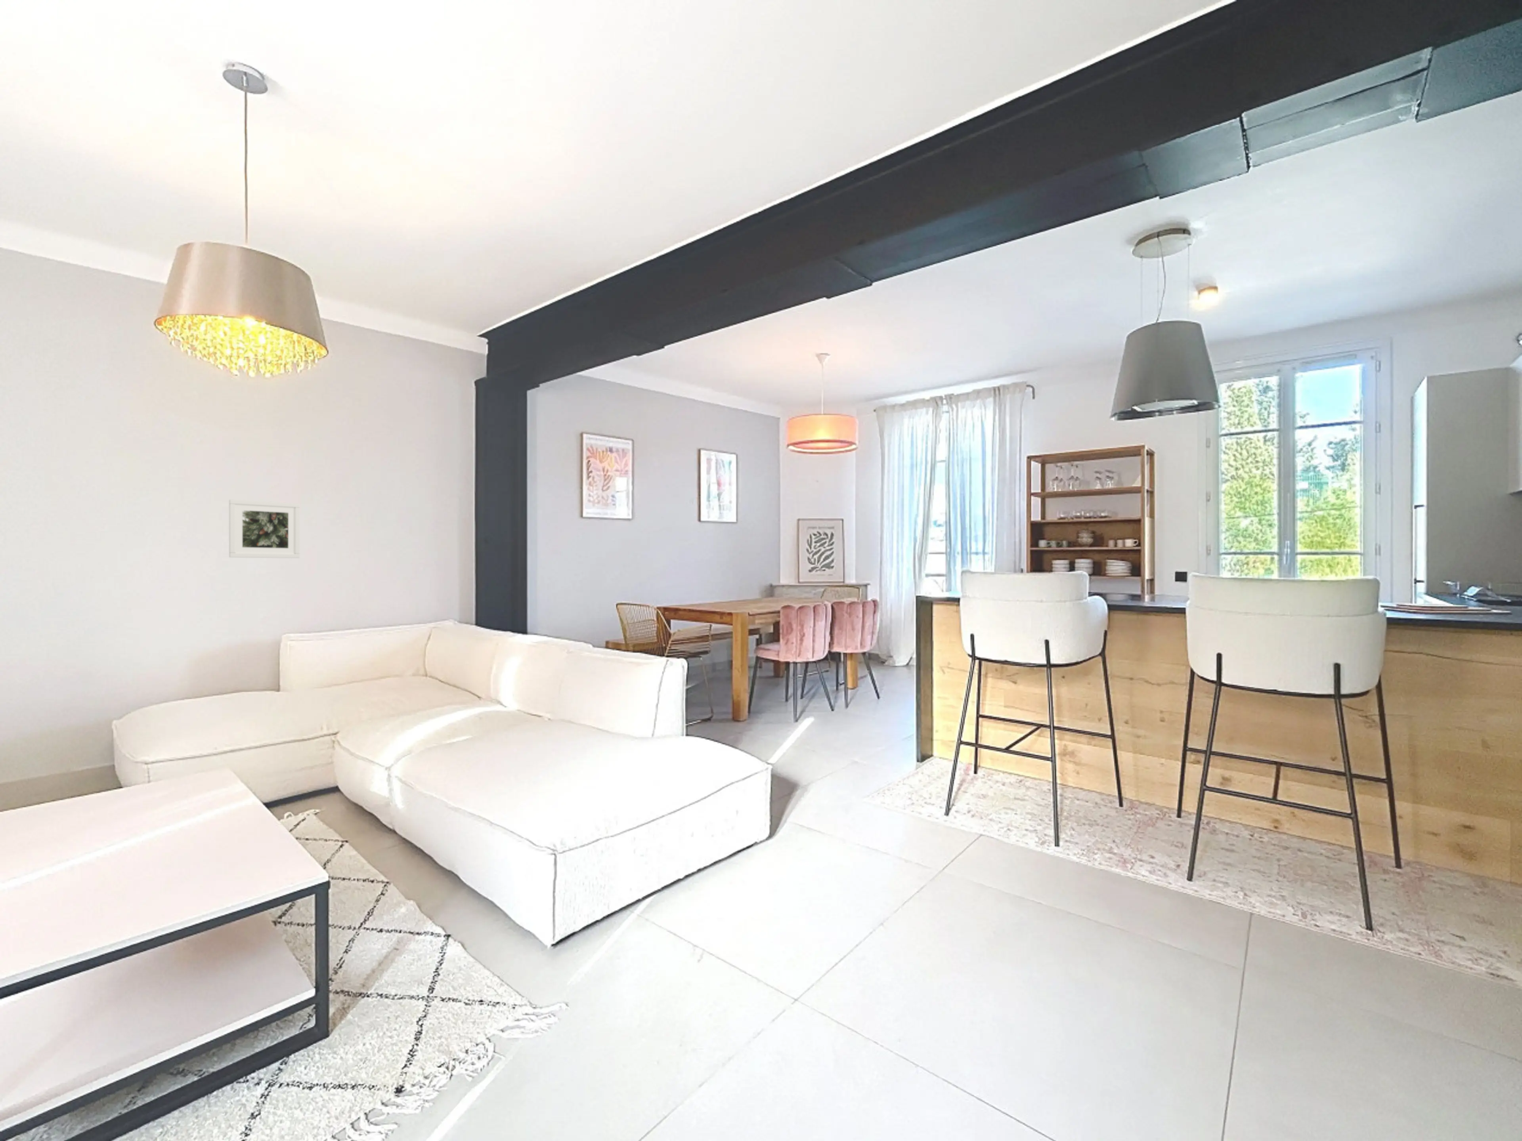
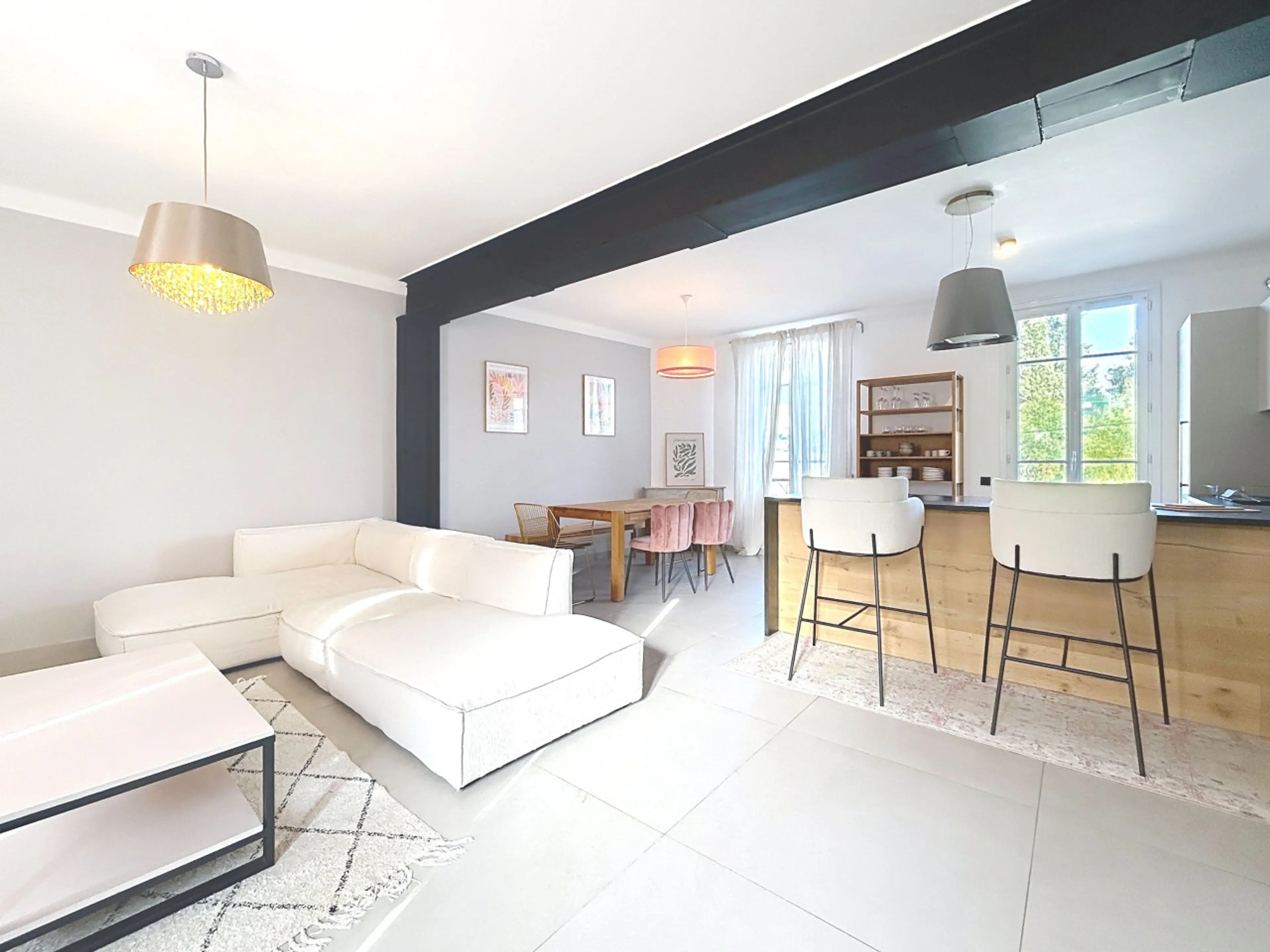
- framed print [229,499,301,559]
